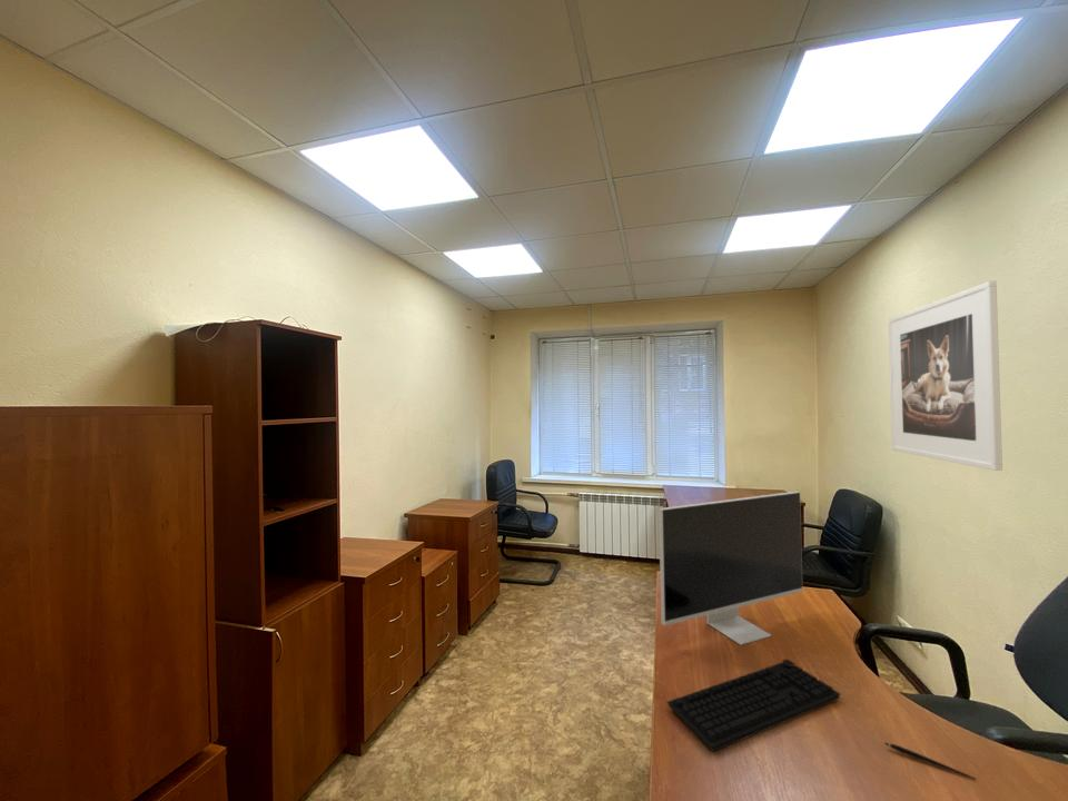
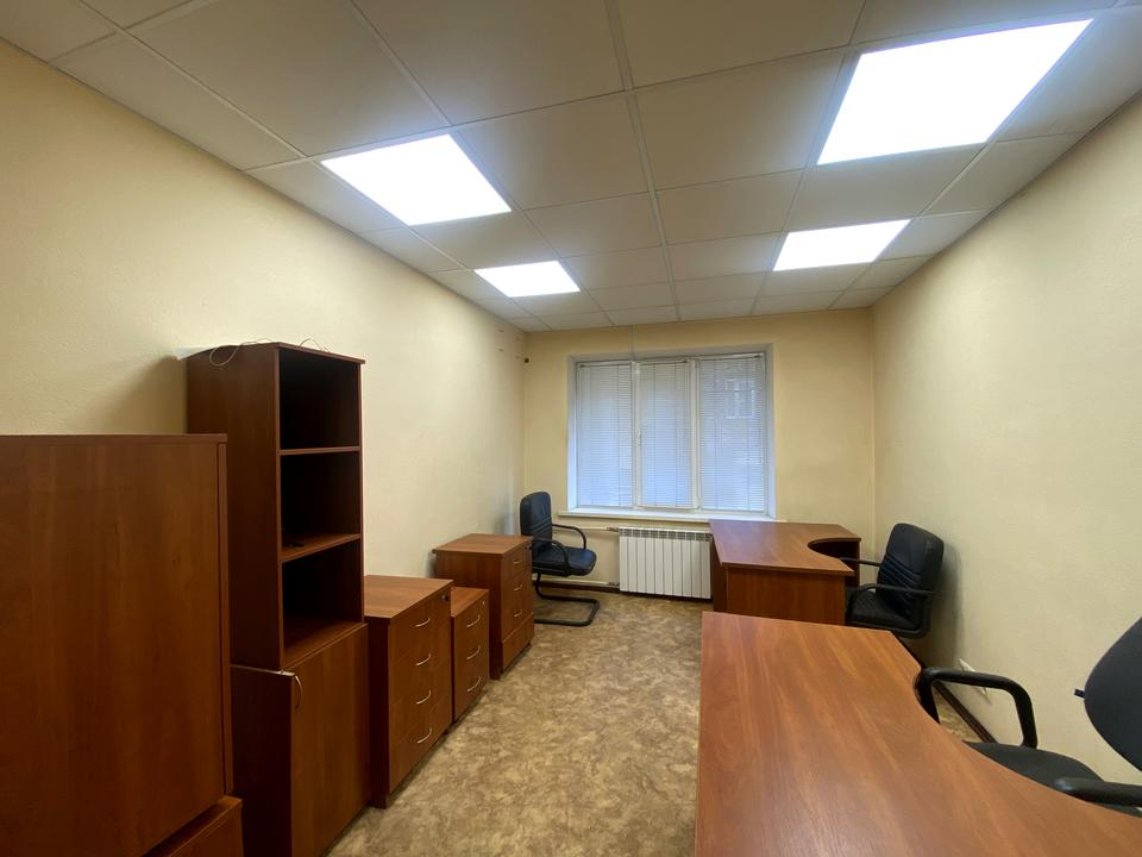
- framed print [887,280,1003,472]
- monitor [657,491,803,646]
- pen [883,741,977,781]
- keyboard [665,659,842,752]
